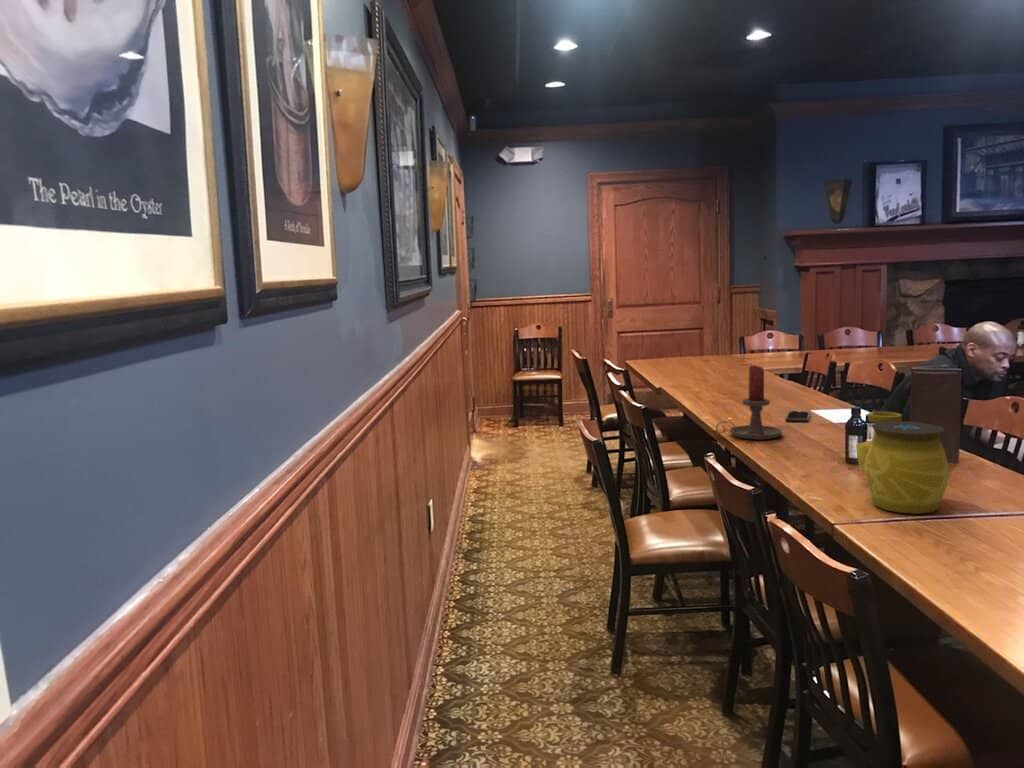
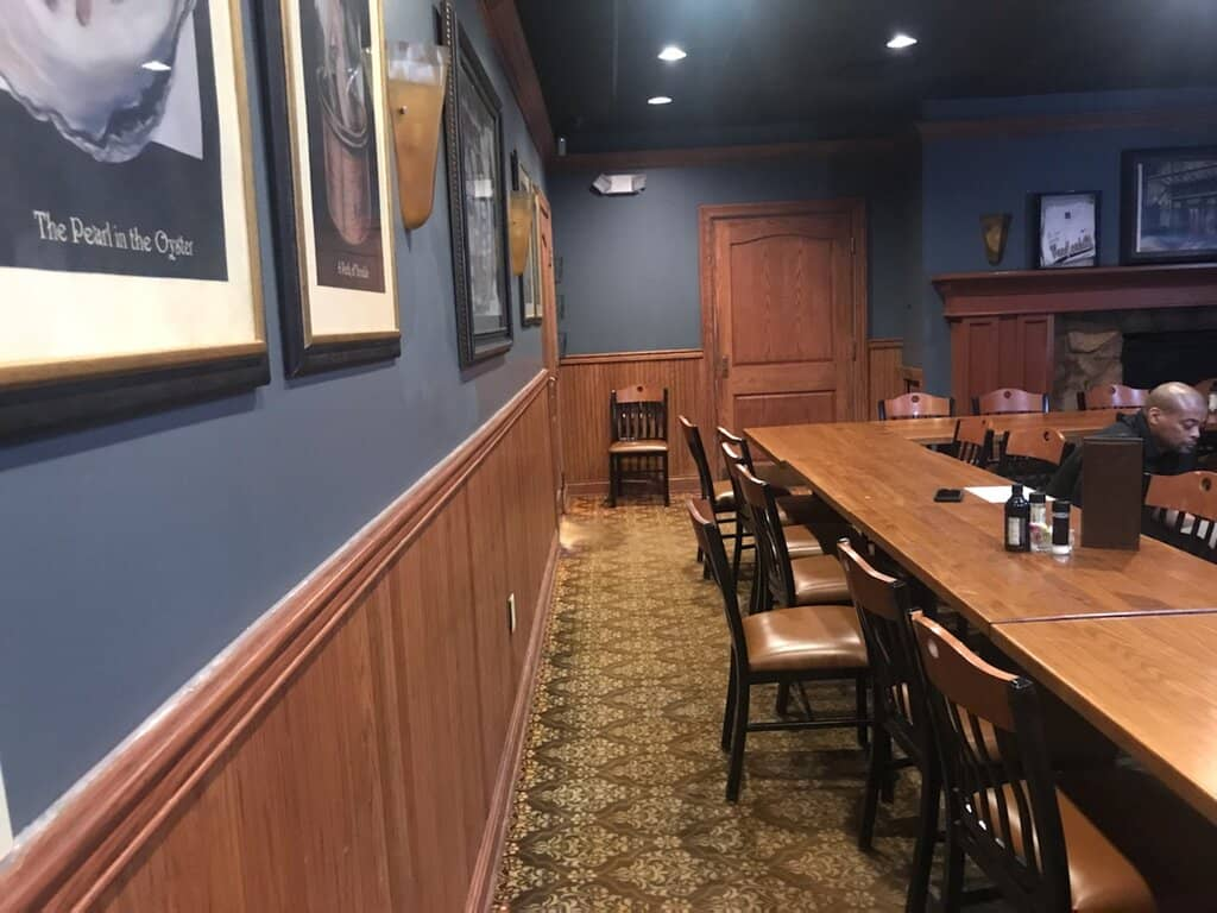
- candle holder [715,365,784,441]
- decorative vase [855,411,951,515]
